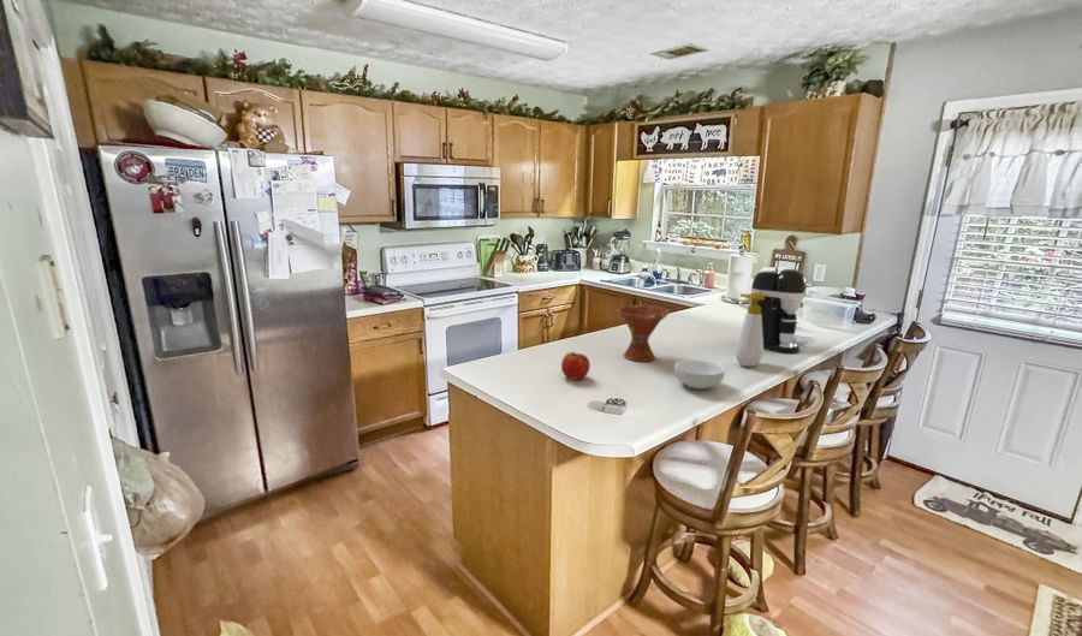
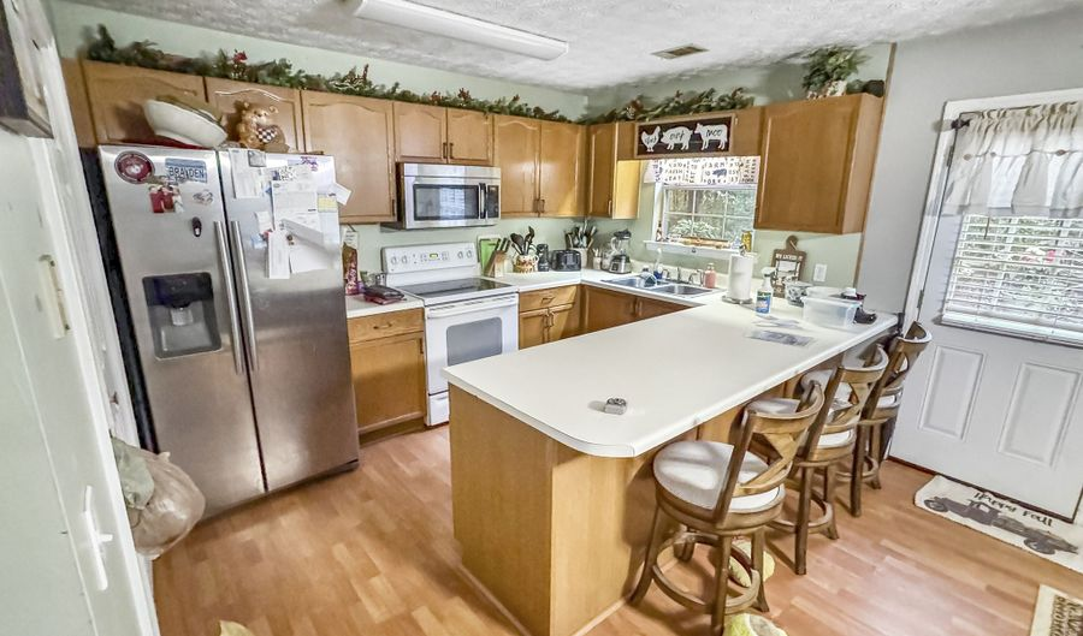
- soap bottle [735,292,765,368]
- cereal bowl [673,358,726,391]
- bowl [617,304,670,363]
- coffee maker [750,268,808,355]
- apple [560,350,591,381]
